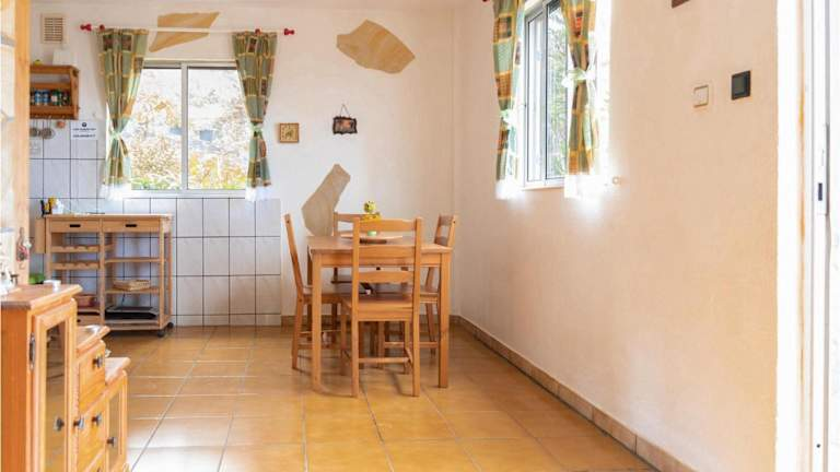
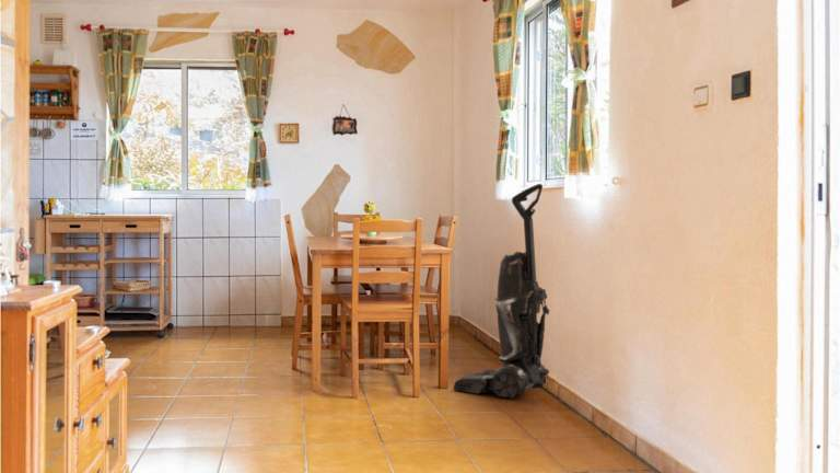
+ vacuum cleaner [453,183,550,400]
